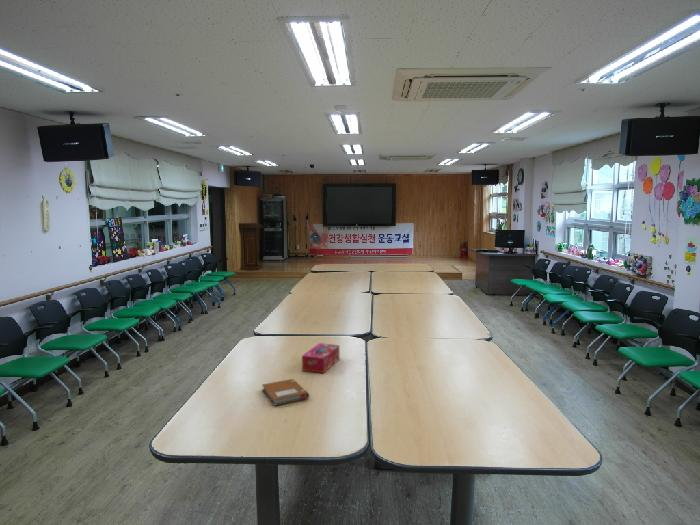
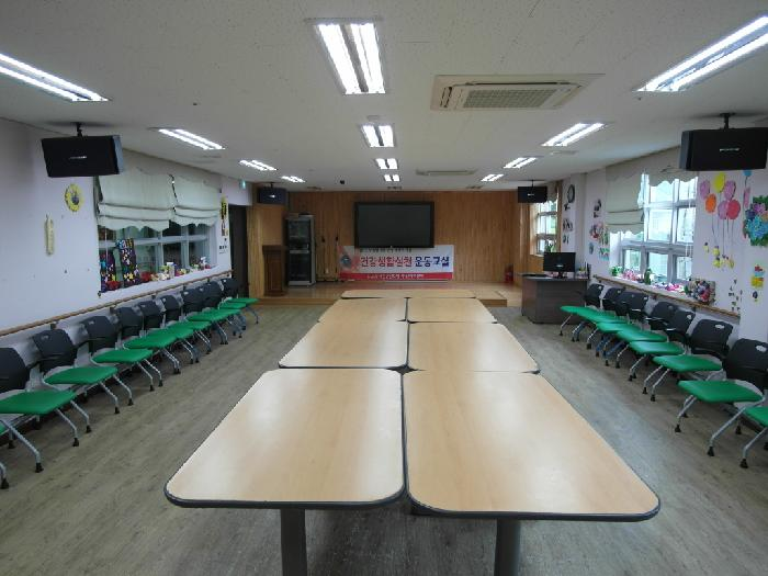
- tissue box [301,342,340,374]
- notebook [261,378,310,406]
